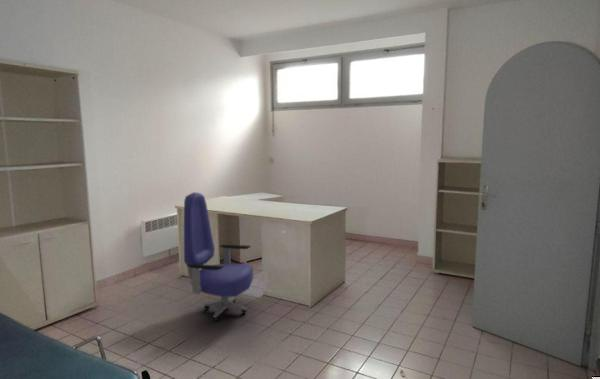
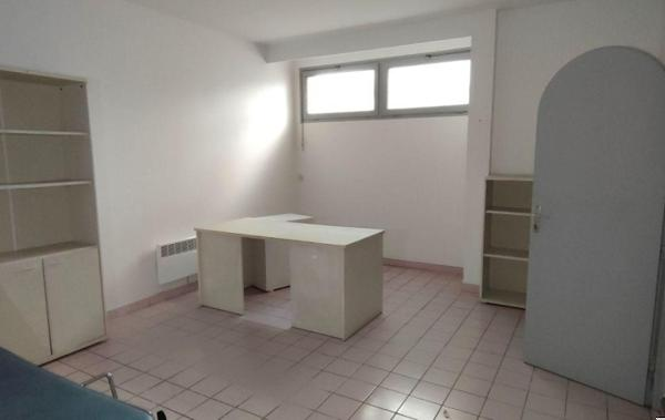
- office chair [183,191,254,322]
